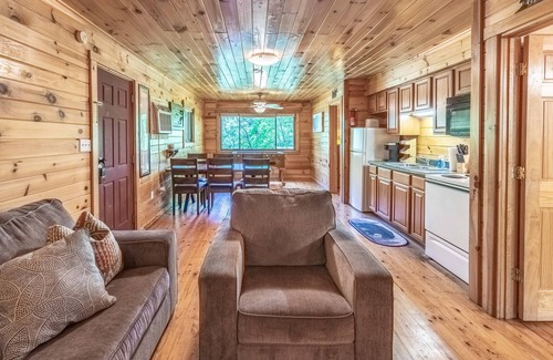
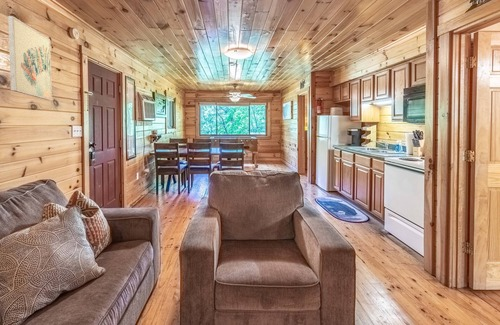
+ wall art [7,15,53,101]
